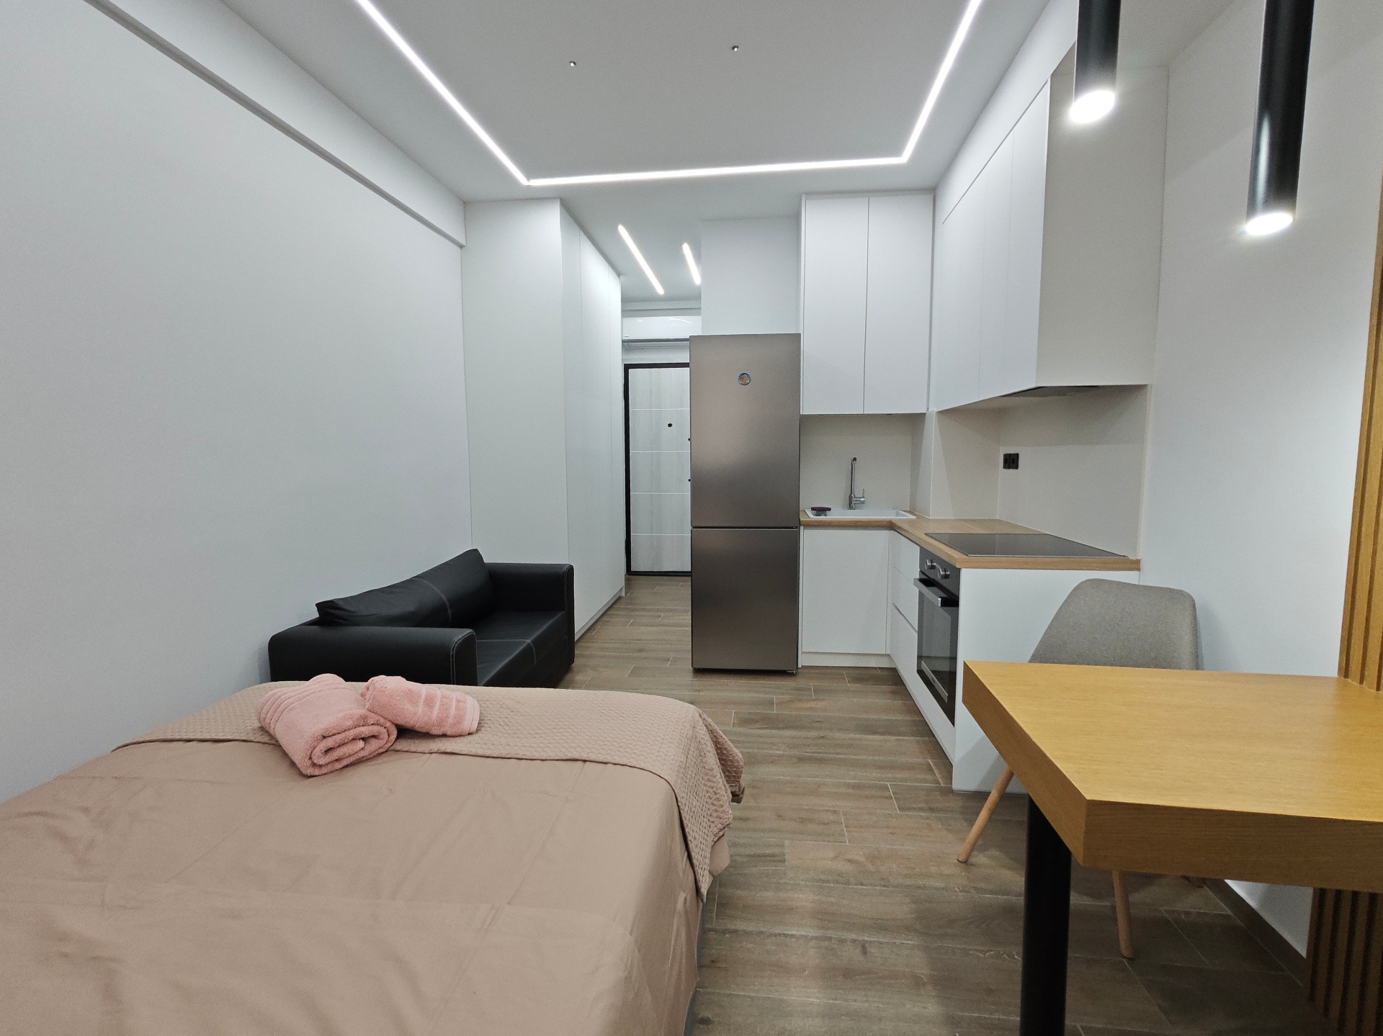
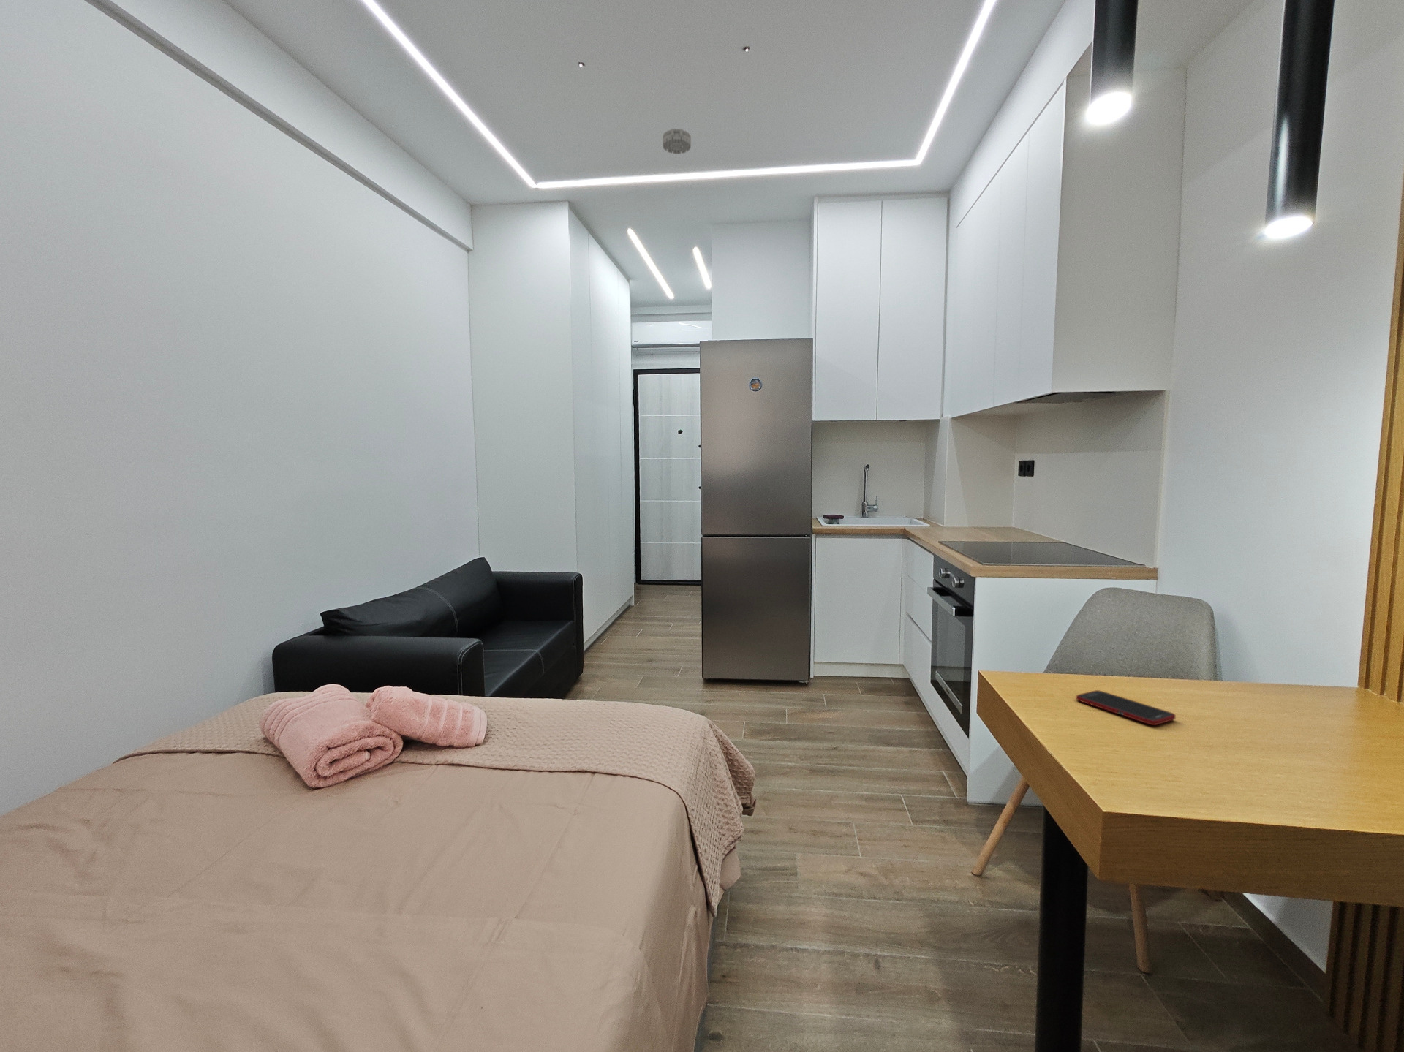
+ smoke detector [662,128,692,155]
+ cell phone [1075,690,1176,726]
